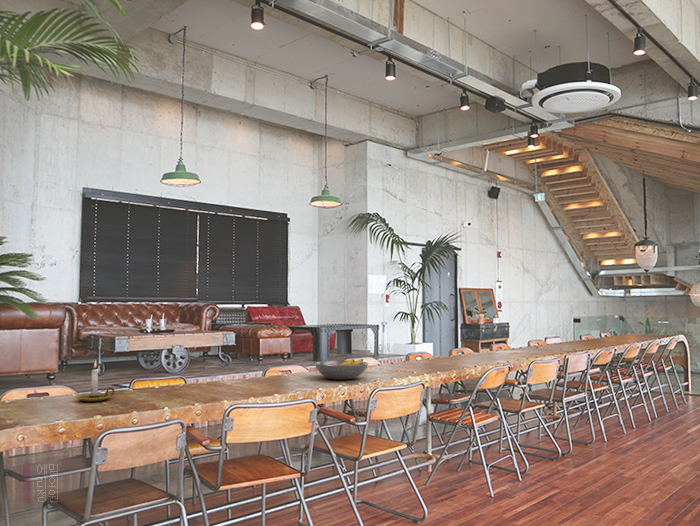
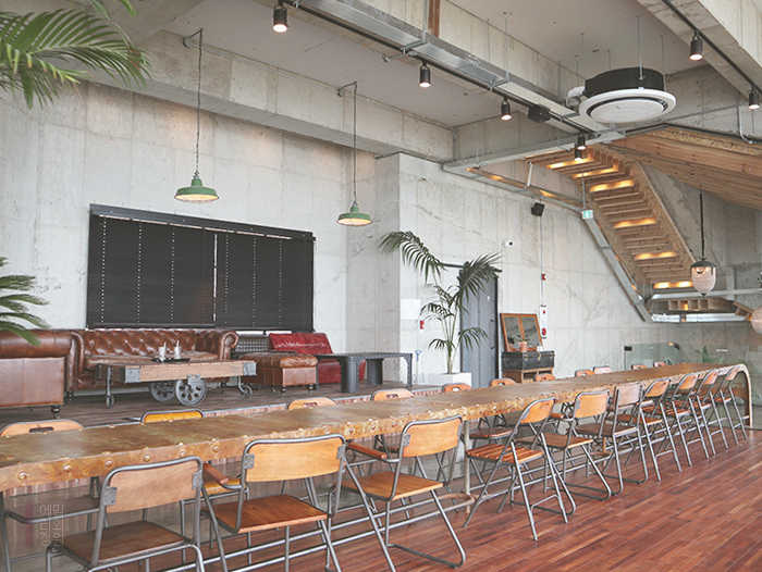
- candle holder [76,359,115,403]
- fruit bowl [314,358,369,381]
